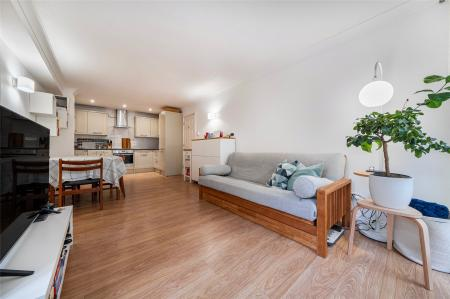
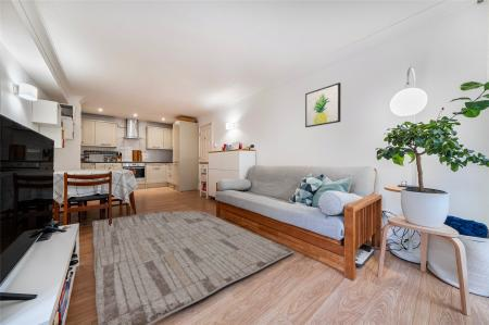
+ wall art [304,82,342,128]
+ rug [91,210,296,325]
